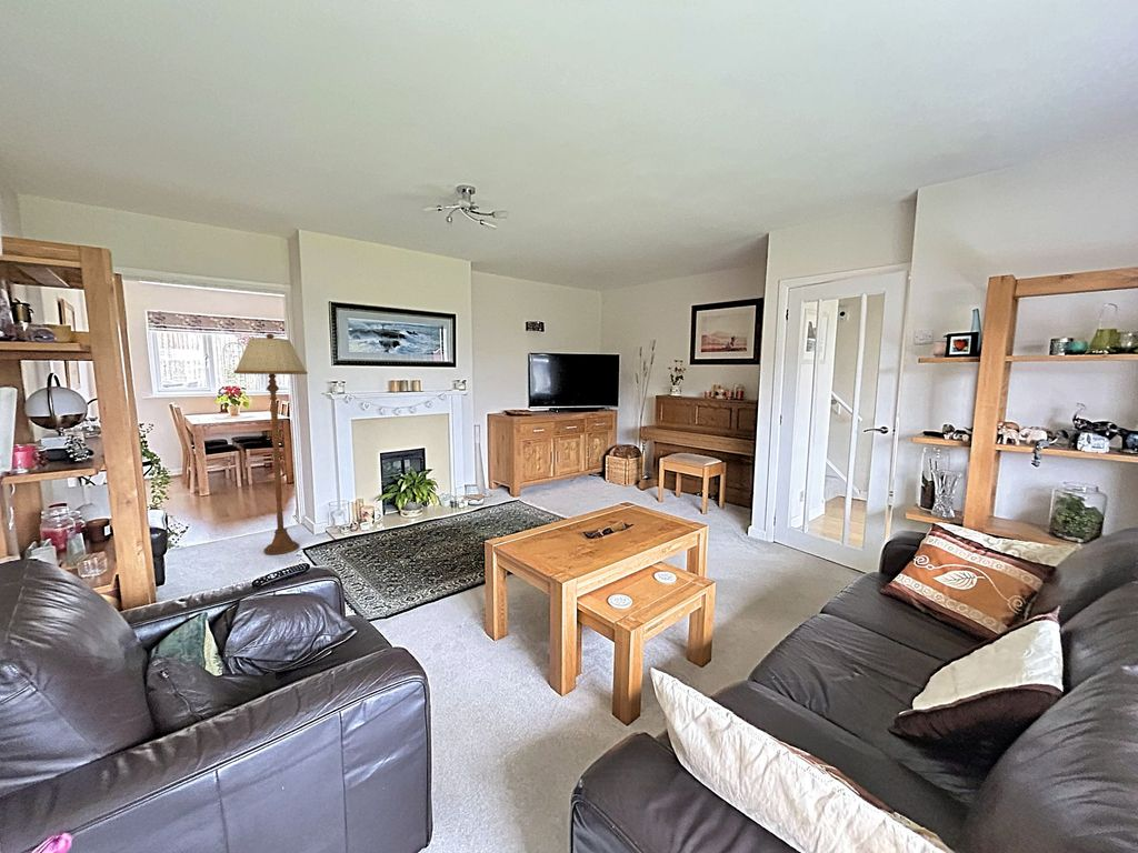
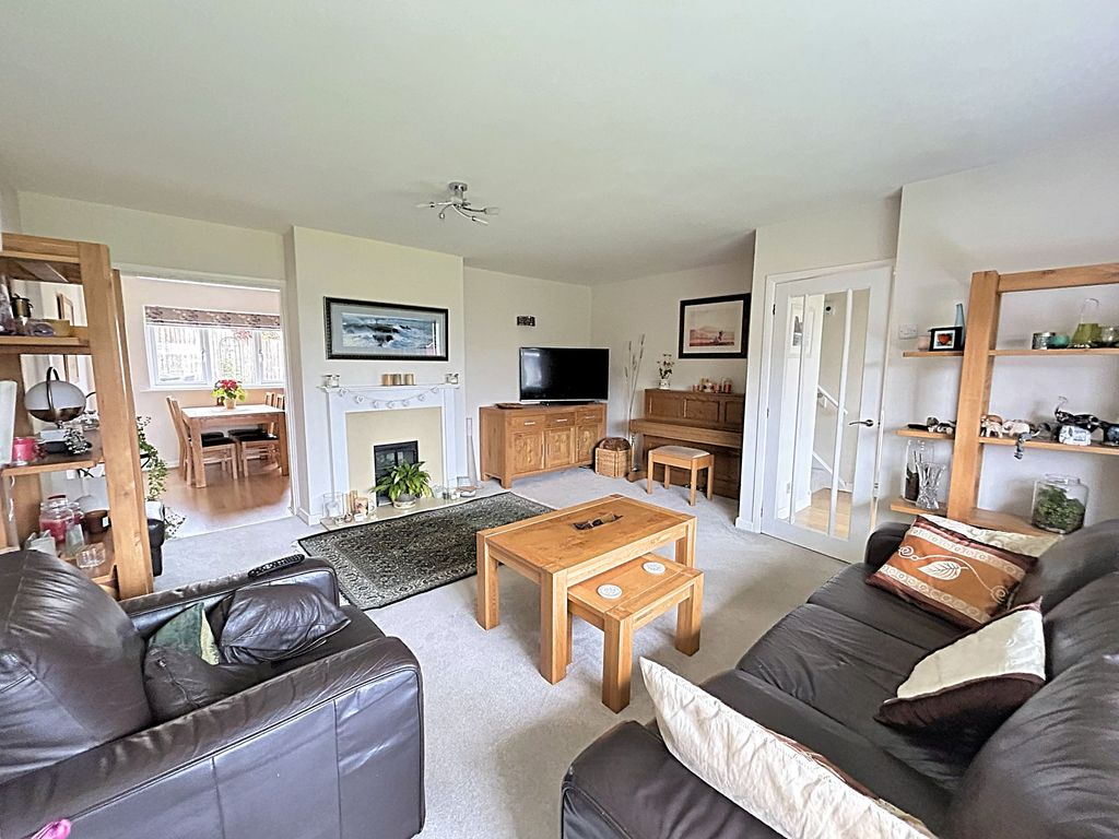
- floor lamp [232,333,309,555]
